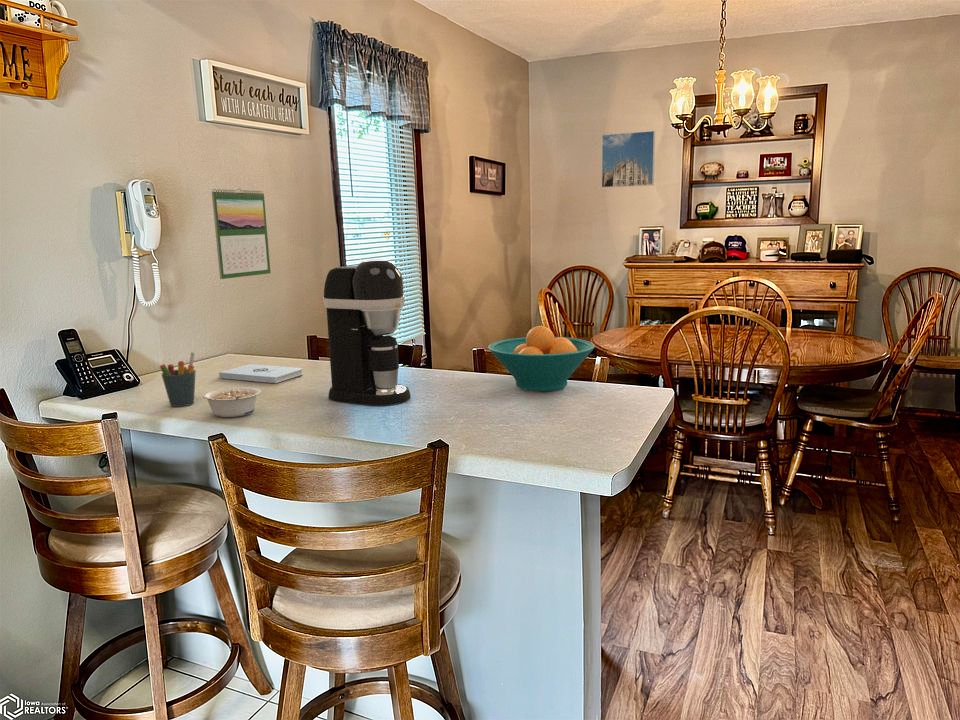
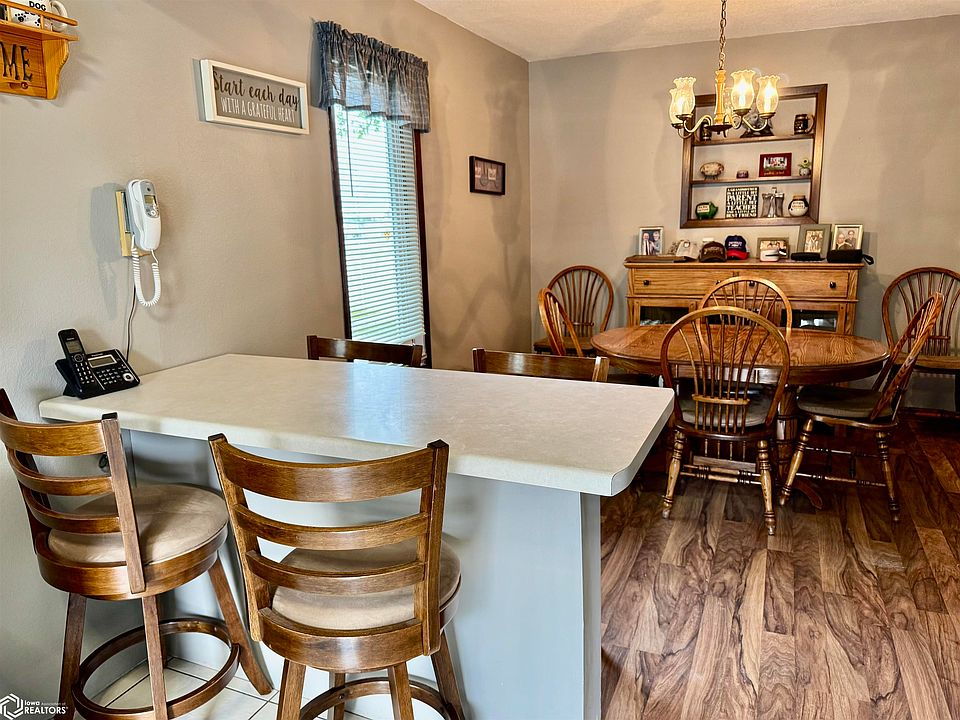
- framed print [601,130,656,189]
- notepad [218,363,304,384]
- pen holder [159,351,197,408]
- coffee maker [322,258,412,407]
- calendar [211,188,272,280]
- legume [201,386,262,418]
- fruit bowl [487,325,596,392]
